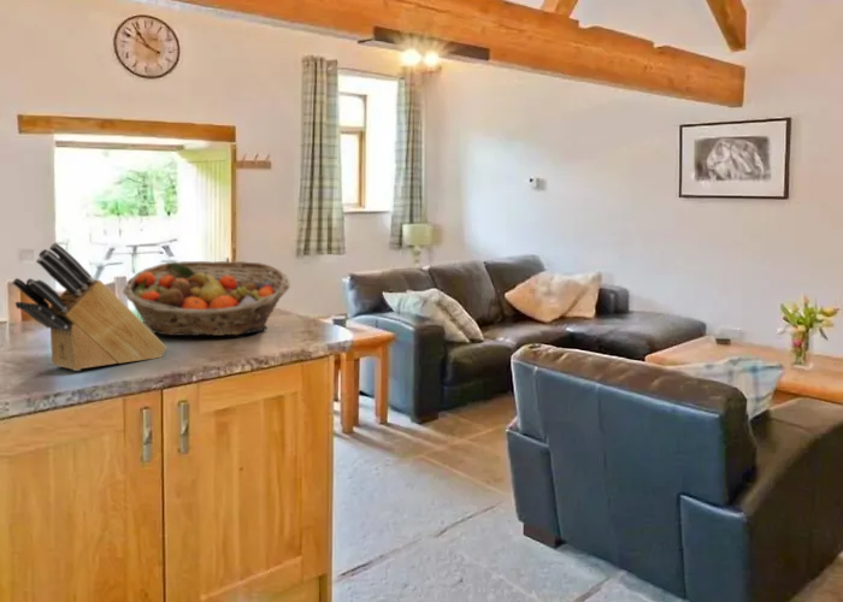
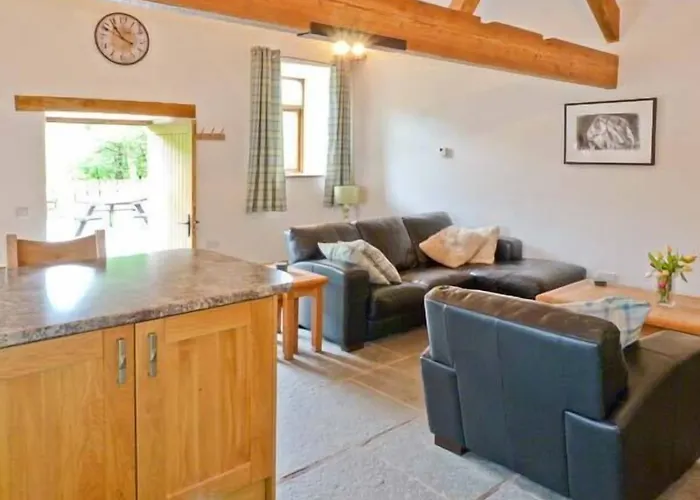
- fruit basket [122,260,291,337]
- knife block [11,242,169,372]
